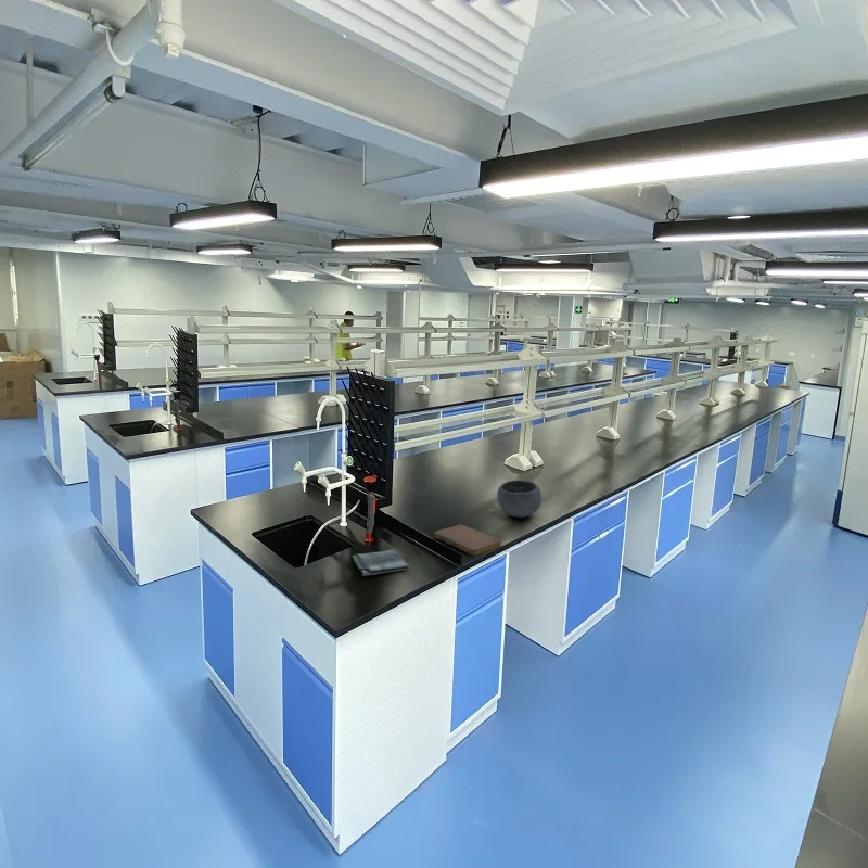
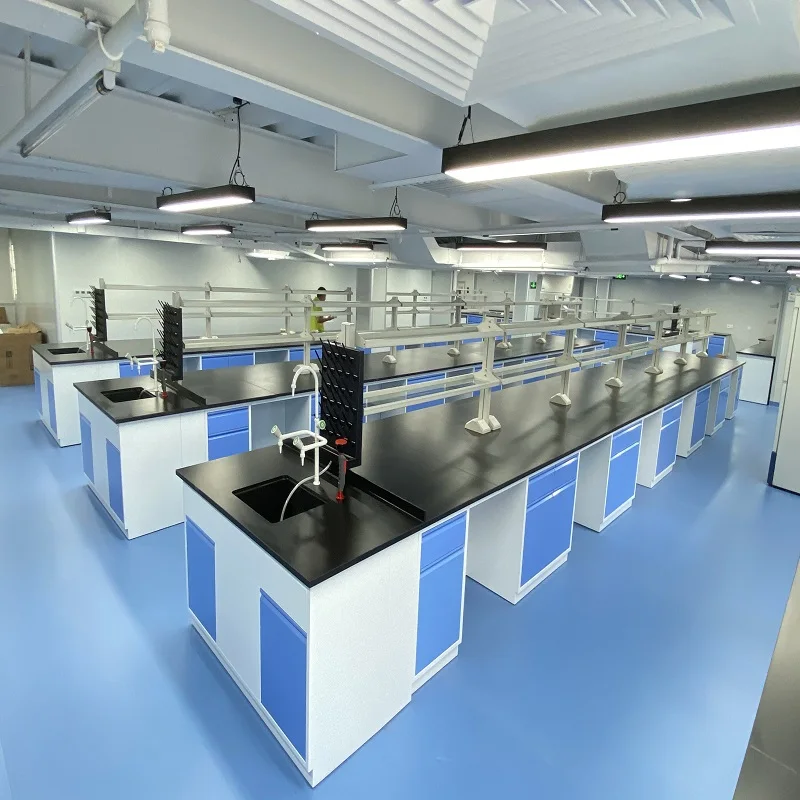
- notebook [433,524,502,557]
- dish towel [352,548,410,577]
- bowl [496,478,542,519]
